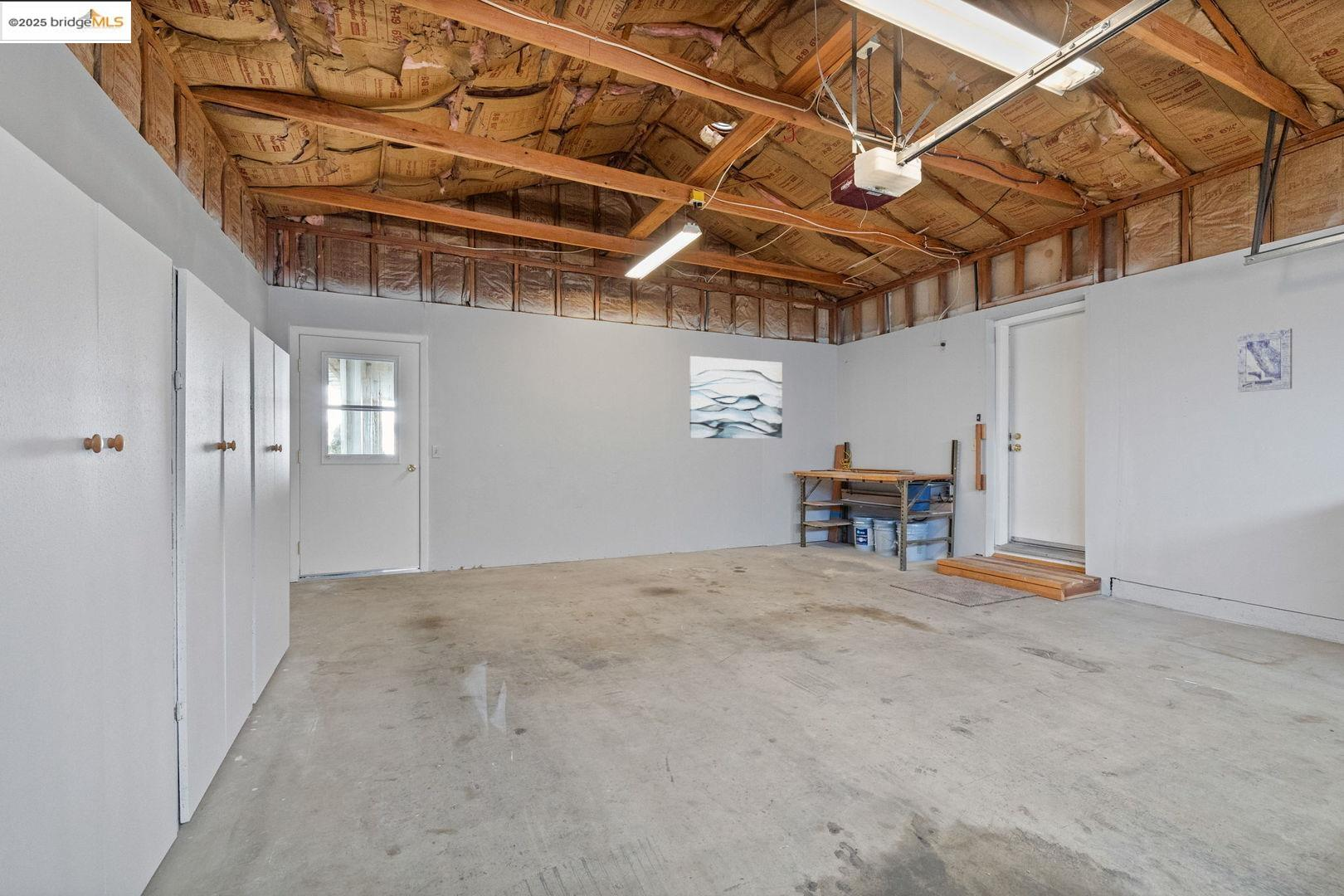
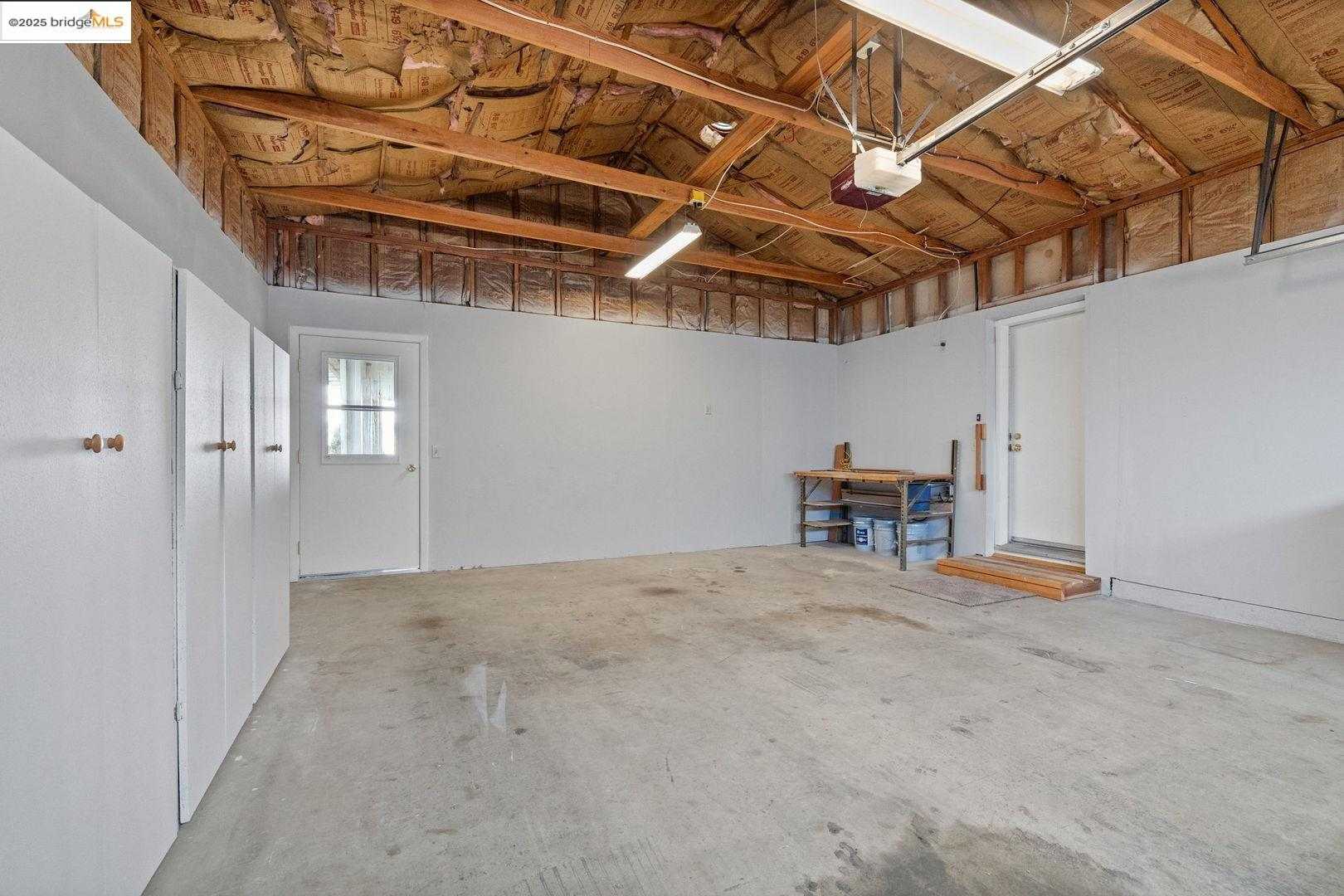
- wall art [689,355,783,440]
- wall art [1237,328,1293,393]
